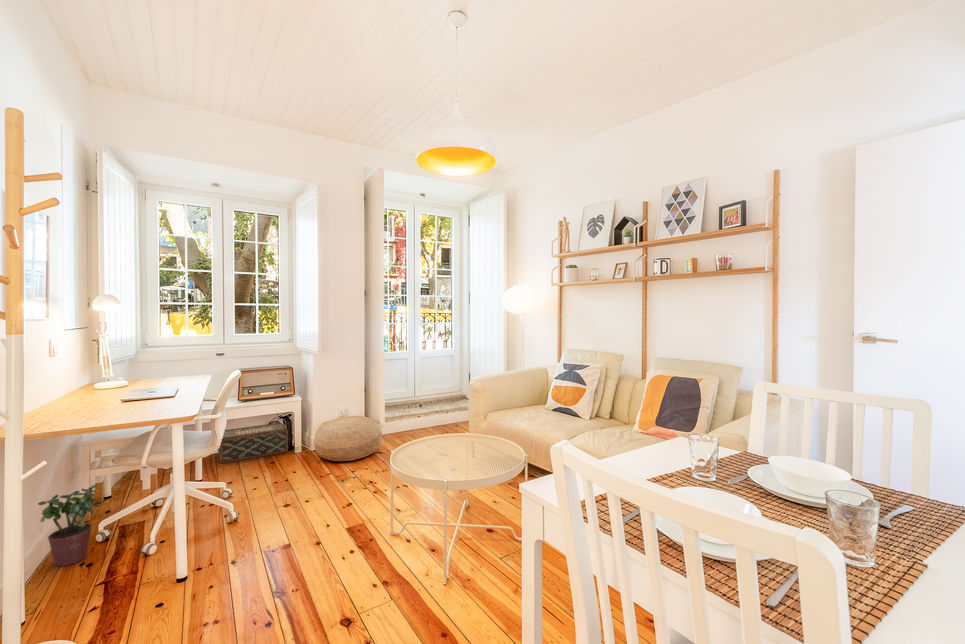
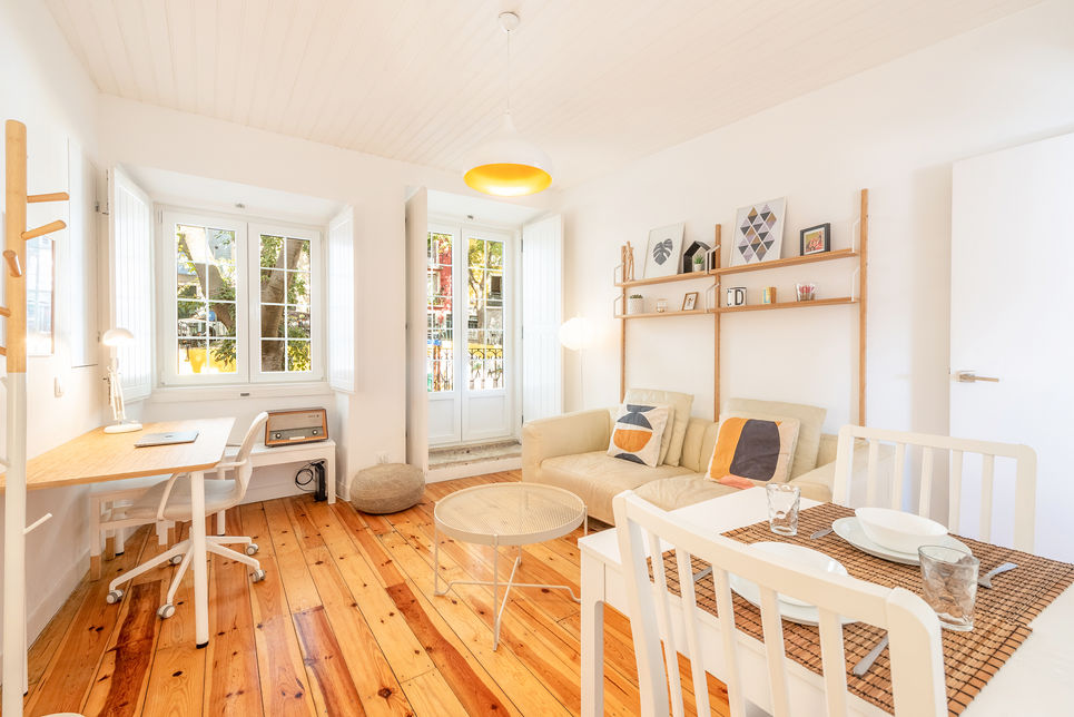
- woven basket [217,422,289,464]
- potted plant [37,484,100,567]
